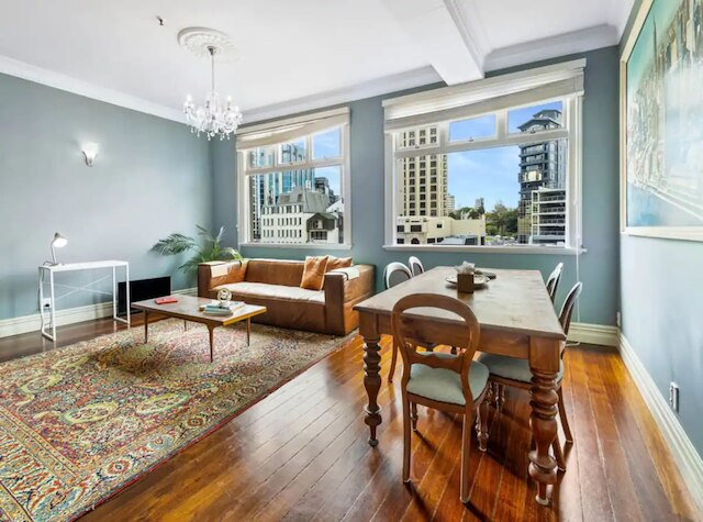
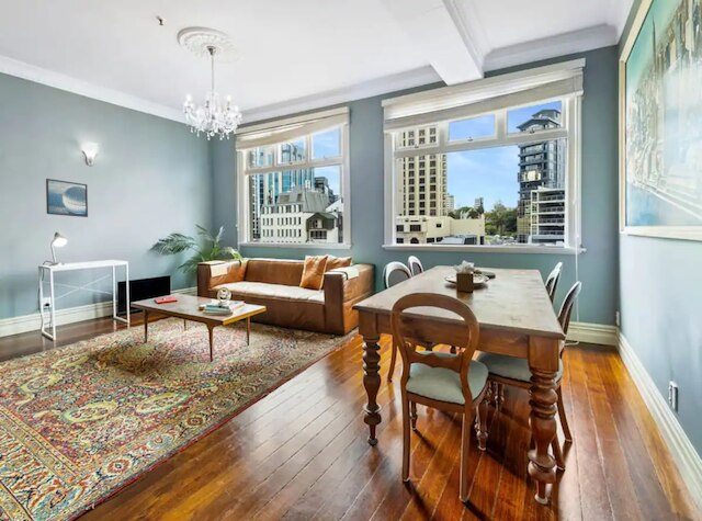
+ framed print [45,178,89,218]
